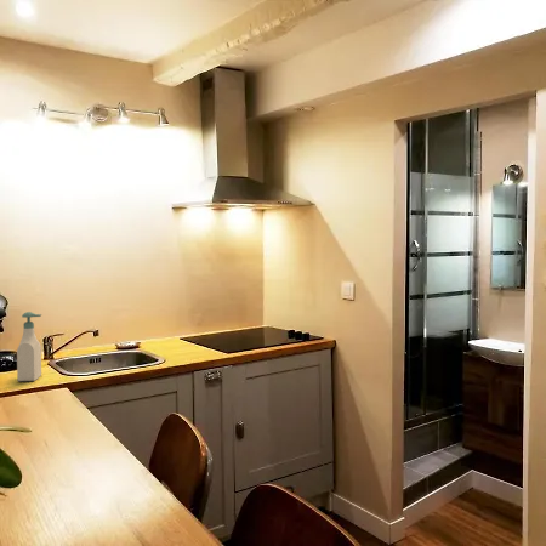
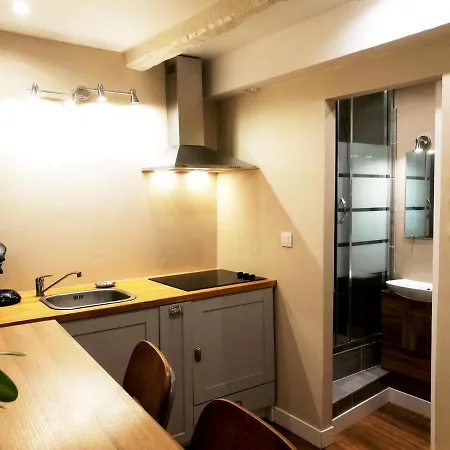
- soap bottle [16,311,42,382]
